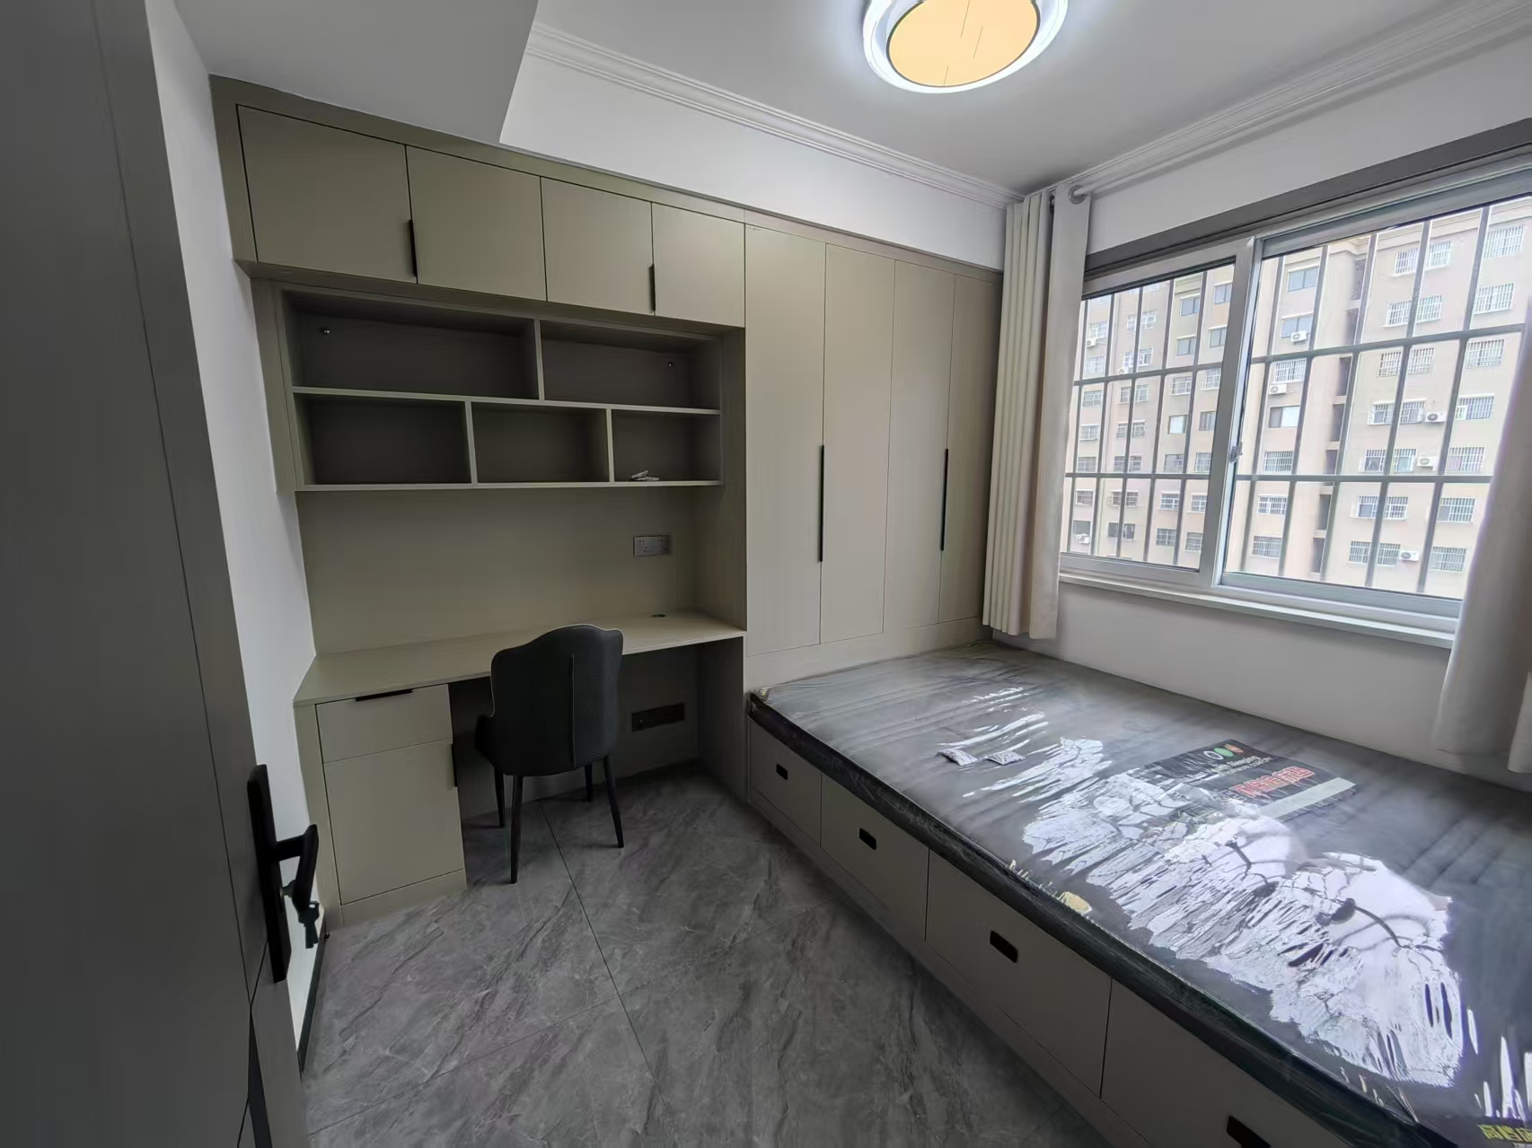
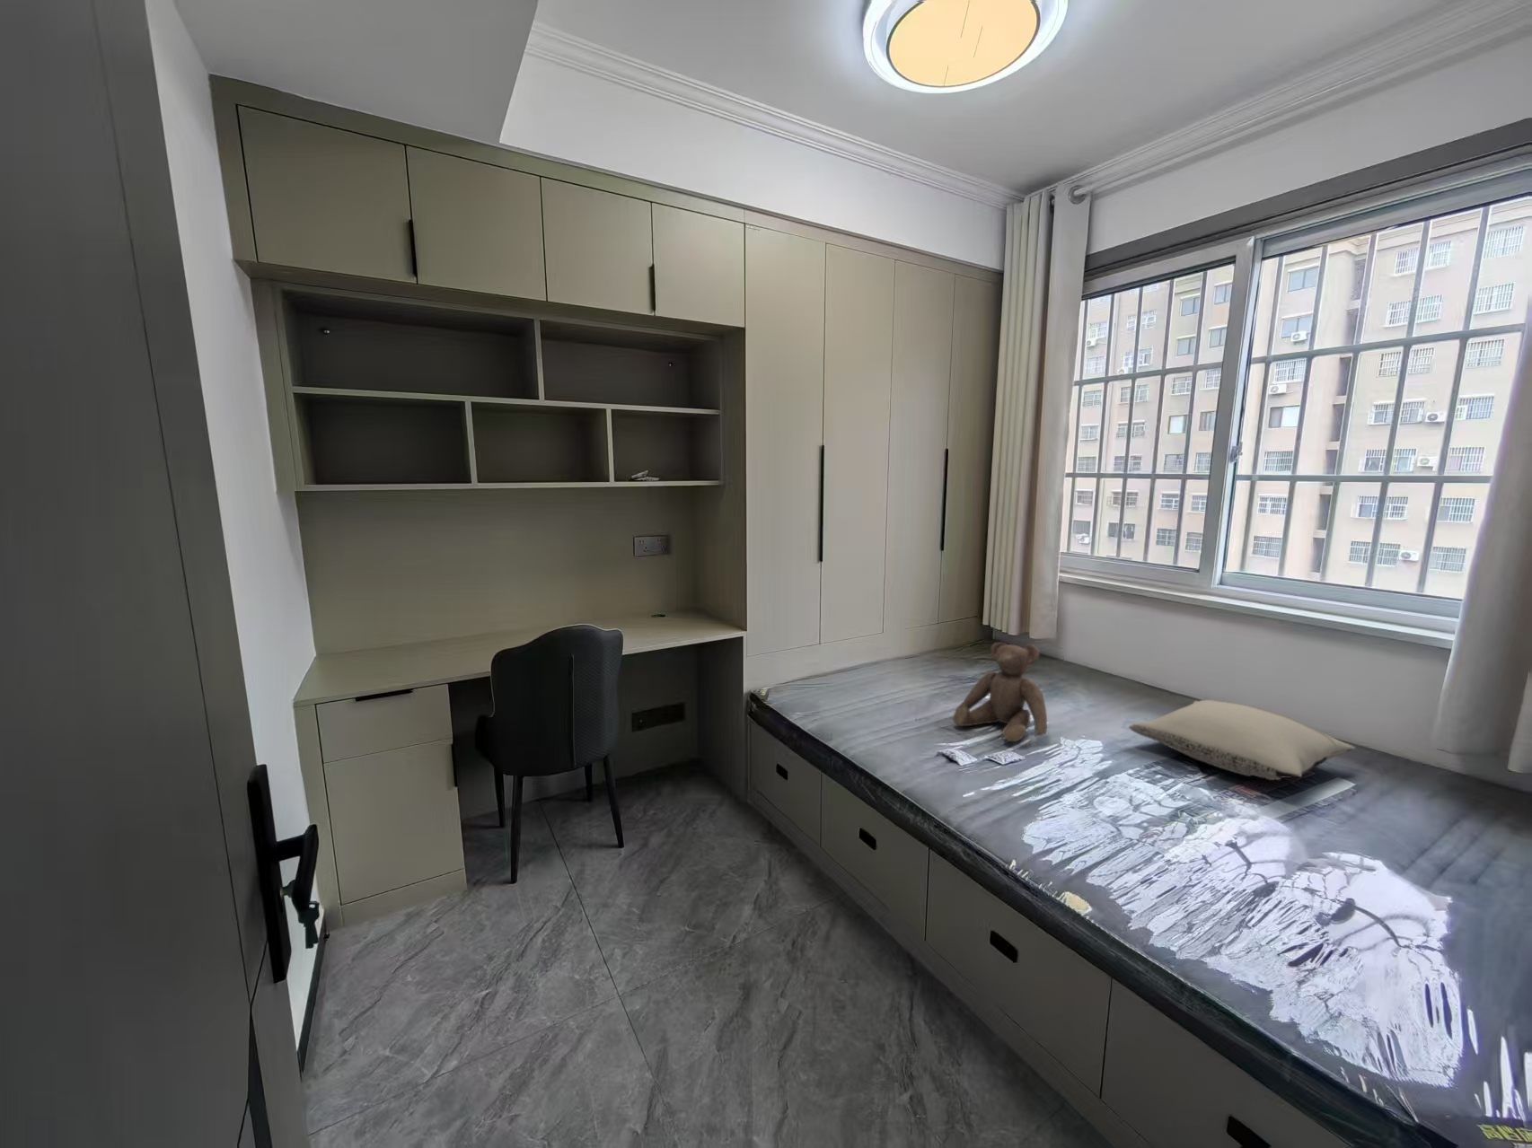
+ teddy bear [952,642,1048,743]
+ pillow [1128,699,1356,781]
